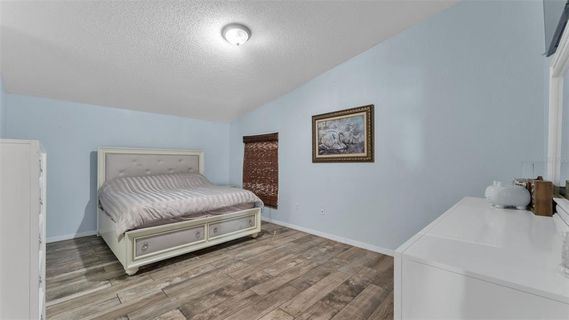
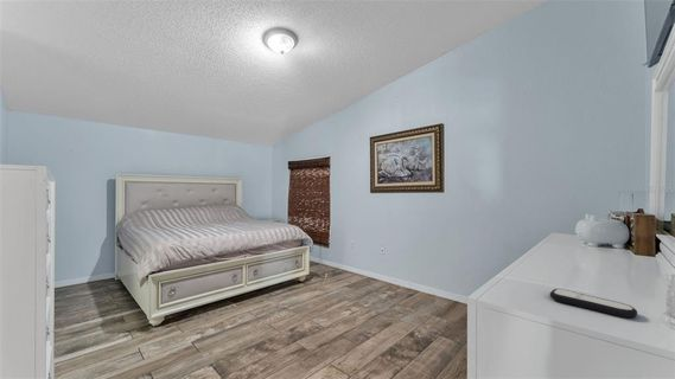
+ remote control [548,288,638,320]
